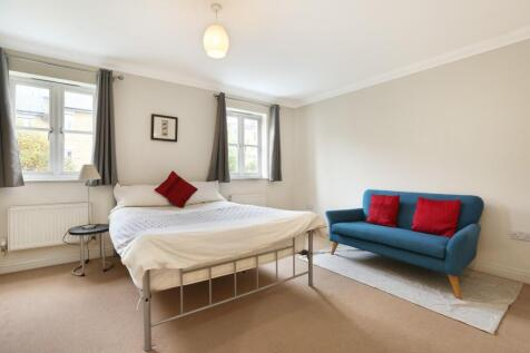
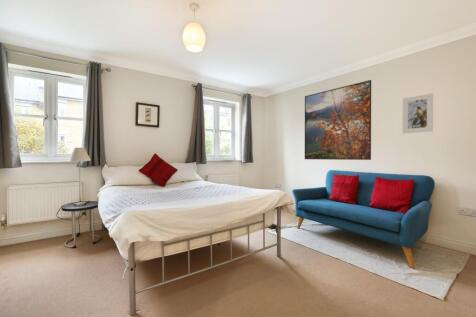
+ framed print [304,79,372,161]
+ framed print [402,92,434,134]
